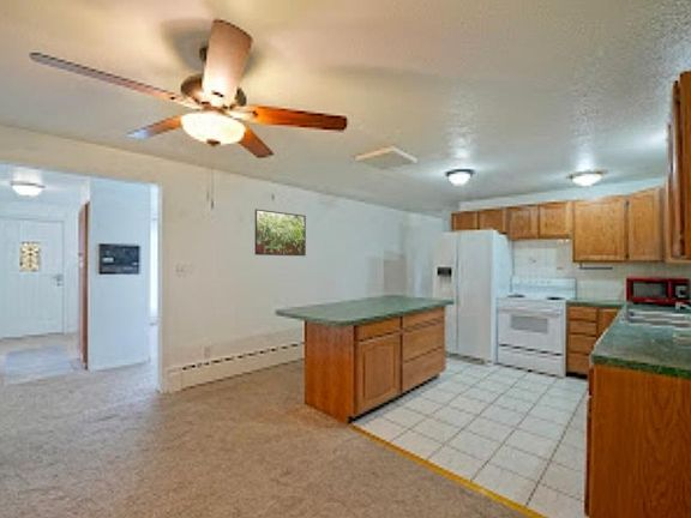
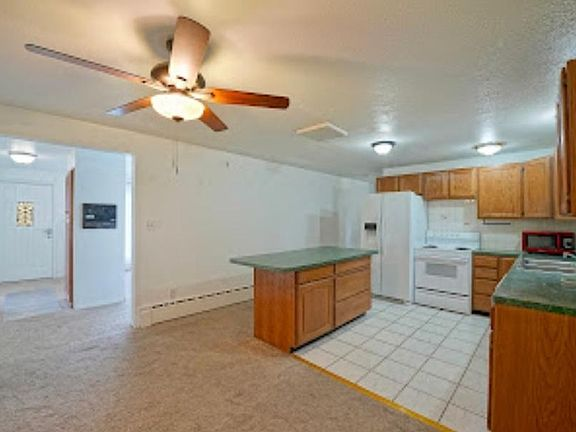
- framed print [254,207,307,257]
